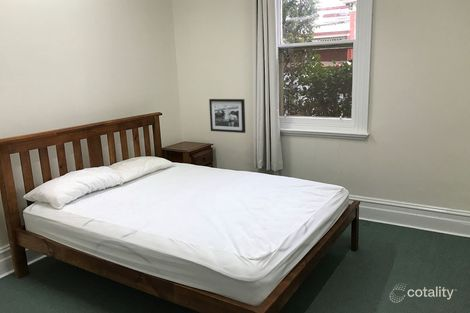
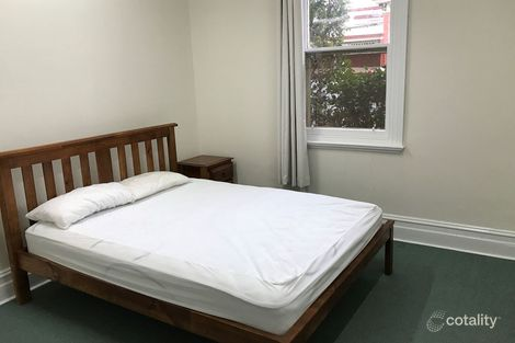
- picture frame [208,98,246,134]
